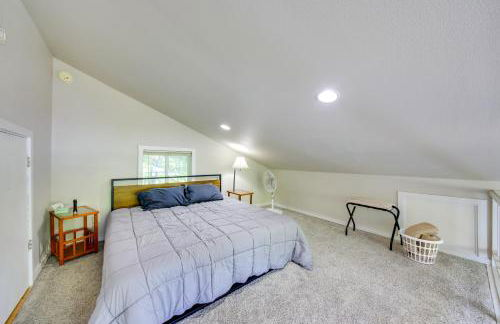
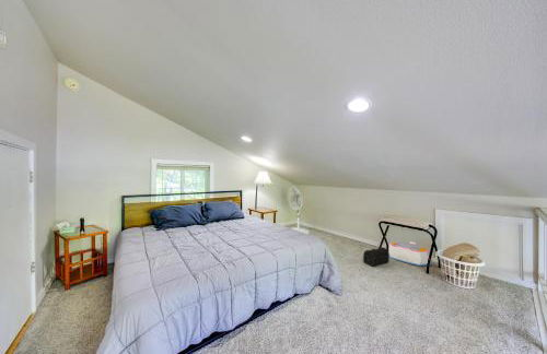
+ treasure chest [362,247,389,268]
+ storage bin [388,240,433,267]
